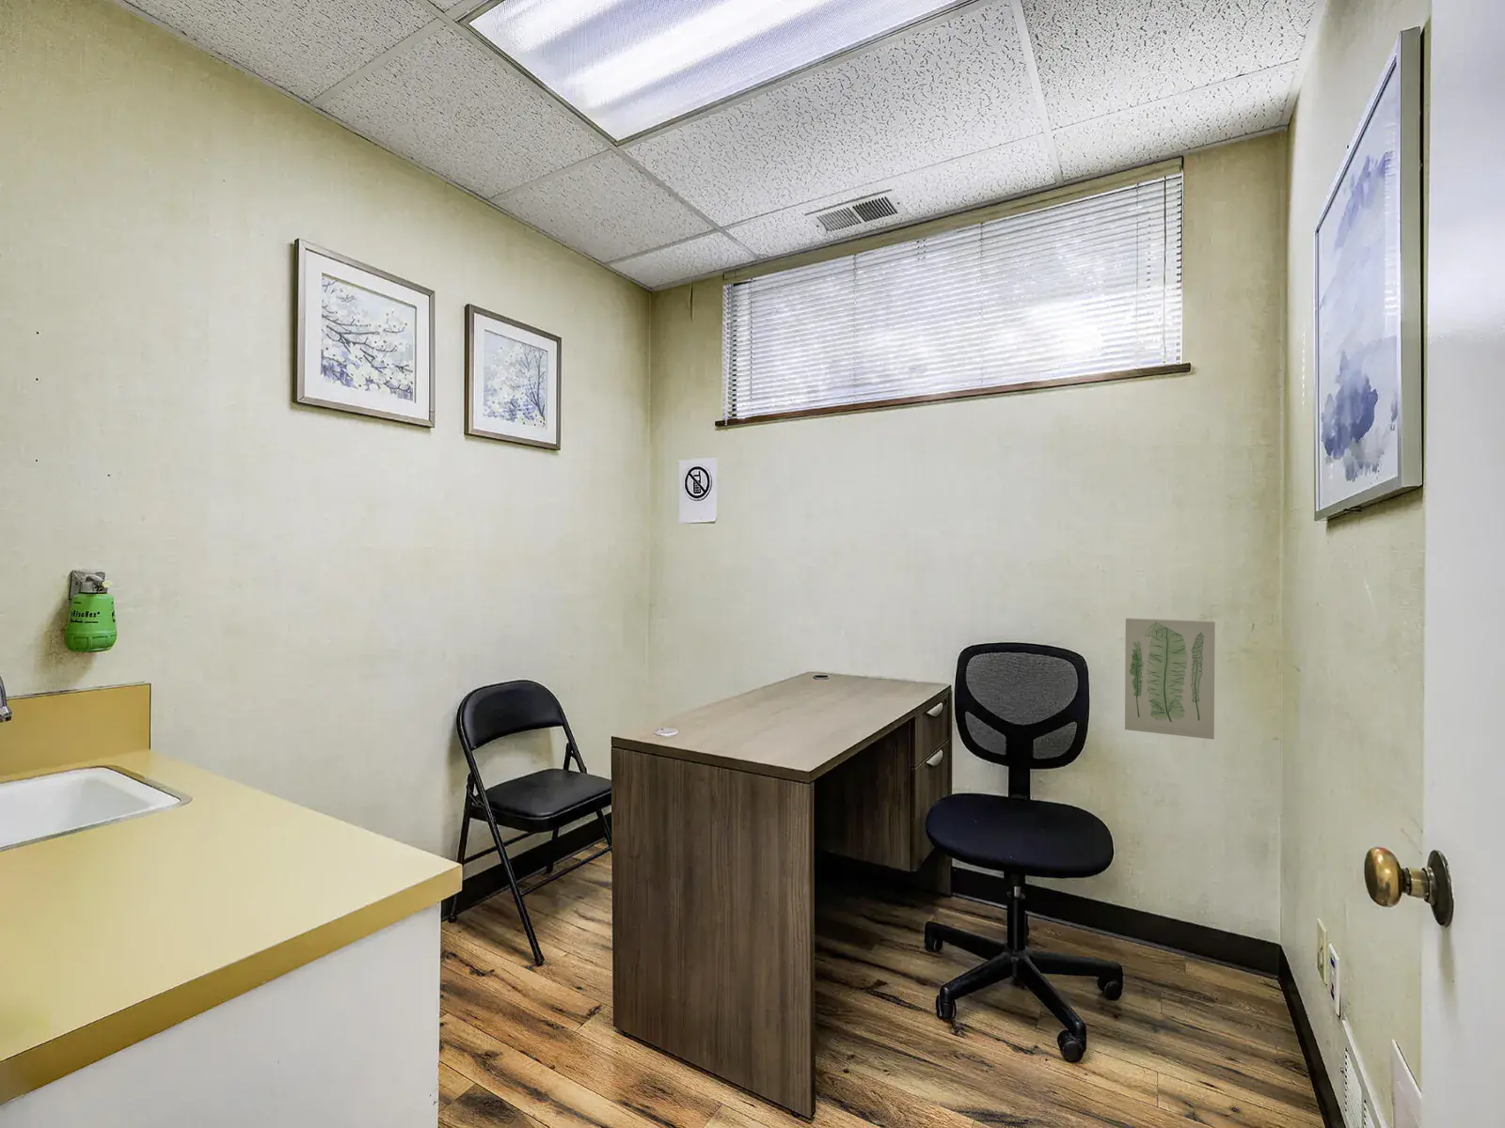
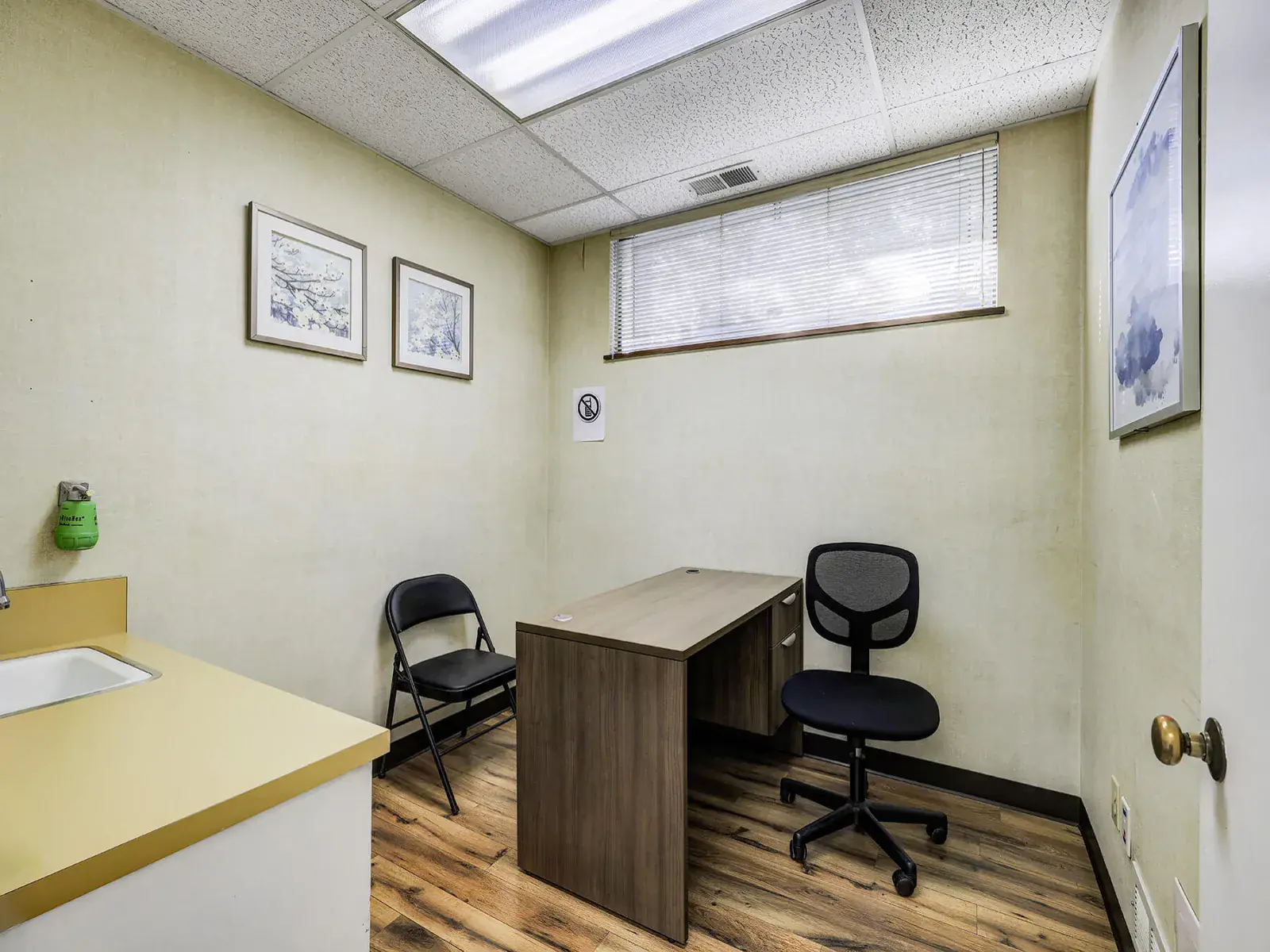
- wall art [1125,616,1216,739]
